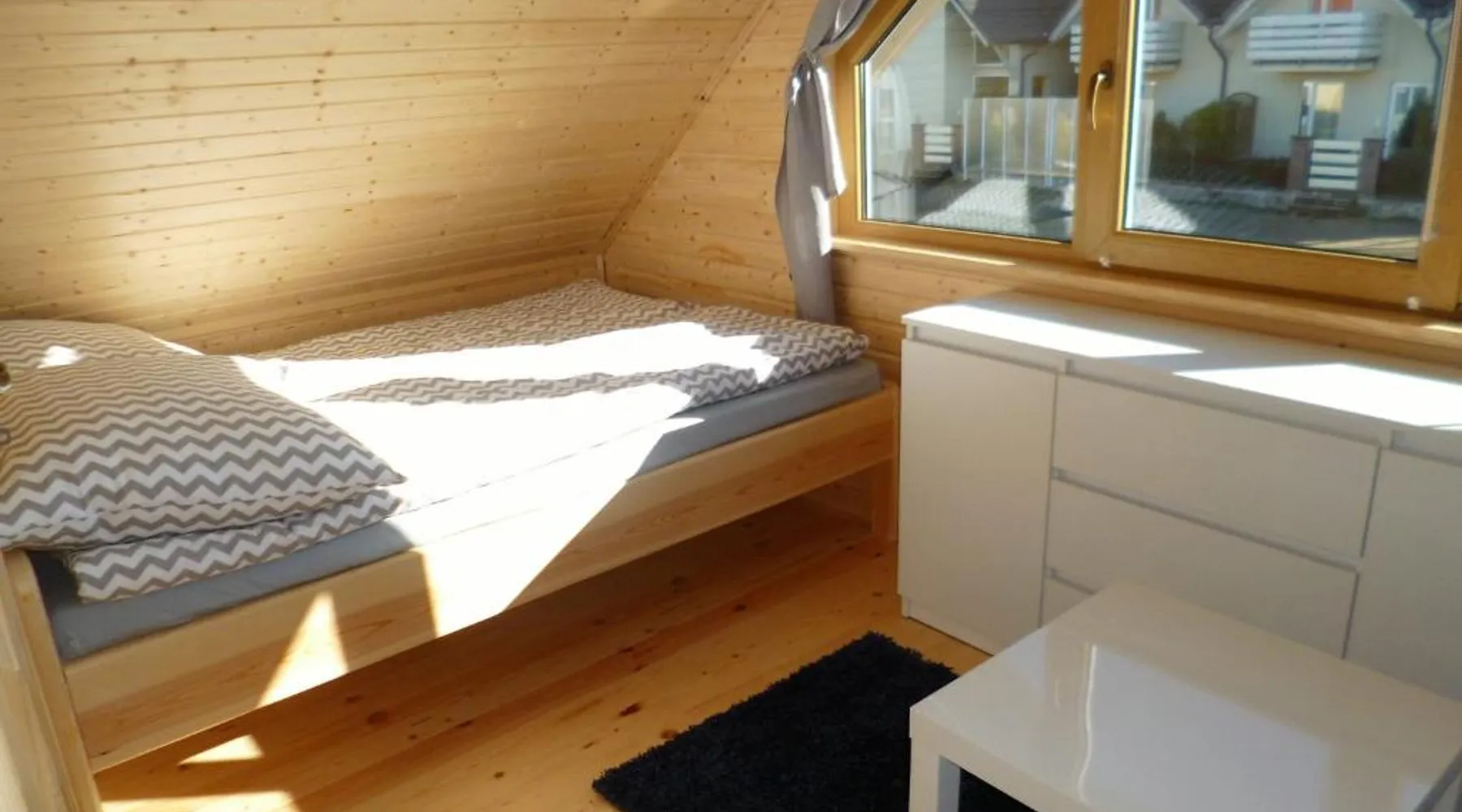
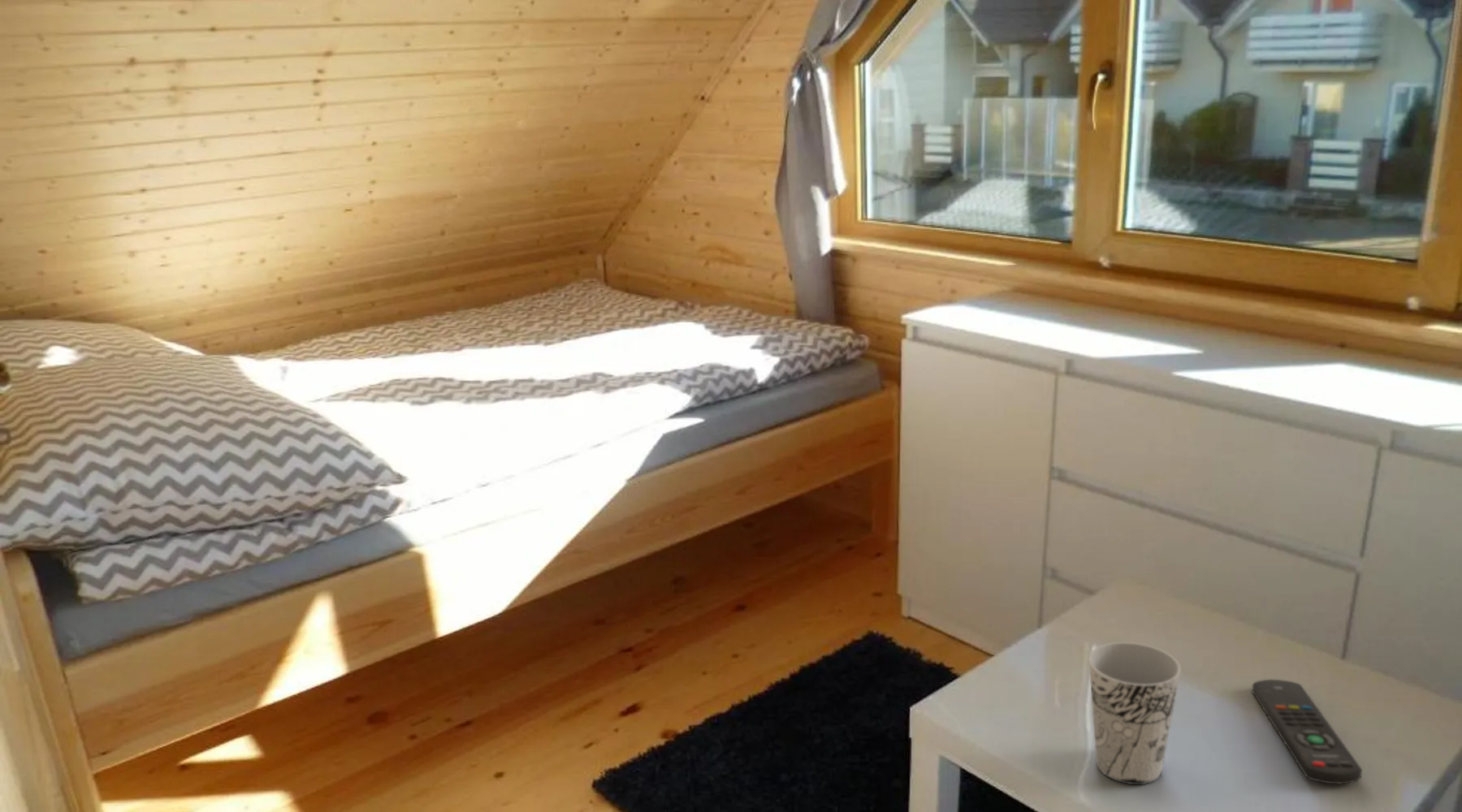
+ remote control [1251,679,1363,784]
+ cup [1088,641,1182,785]
